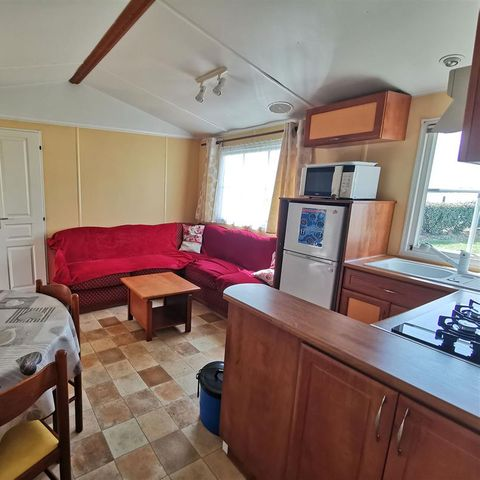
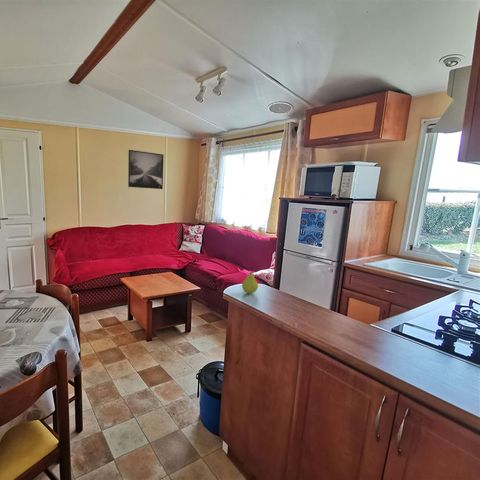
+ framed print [127,149,165,190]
+ fruit [241,270,259,295]
